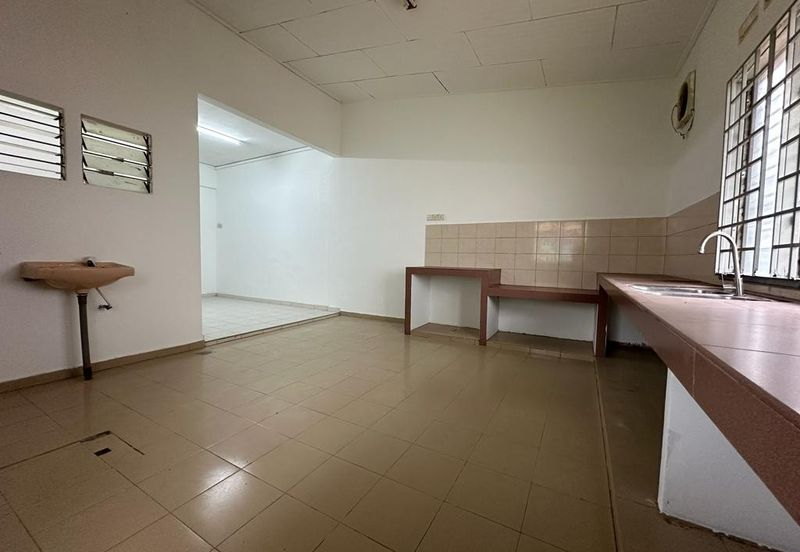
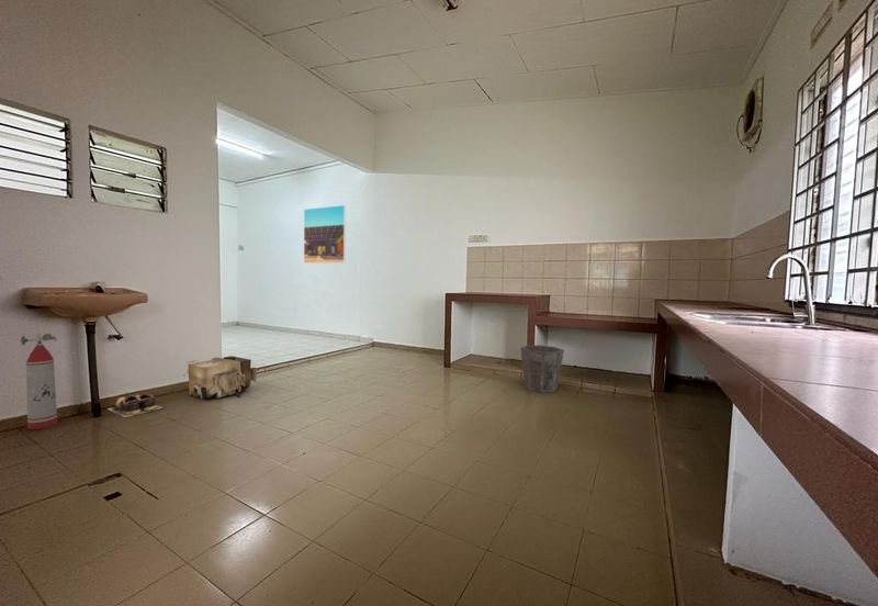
+ cardboard box [182,355,258,401]
+ shoes [106,392,165,418]
+ waste bin [519,345,565,394]
+ fire extinguisher [20,332,58,430]
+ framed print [303,204,347,265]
